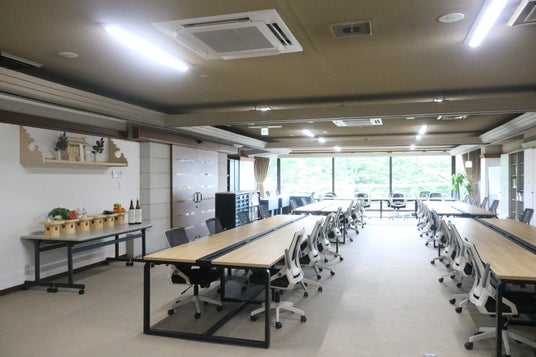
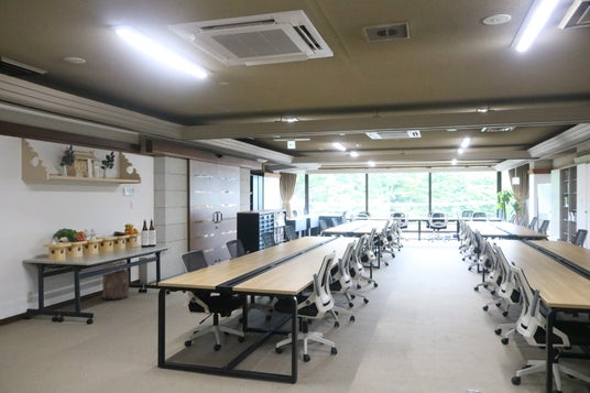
+ trash can [101,260,130,302]
